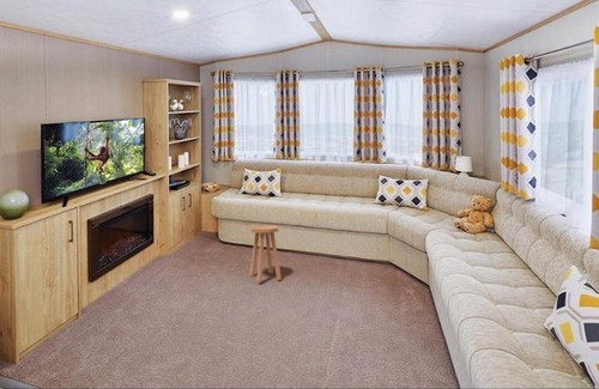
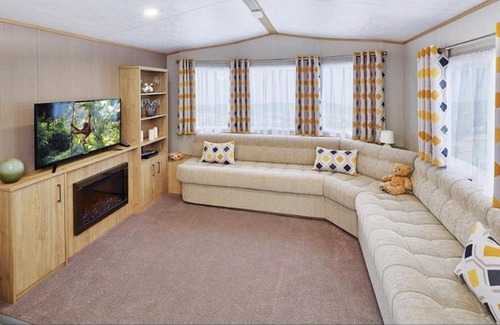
- stool [249,224,283,284]
